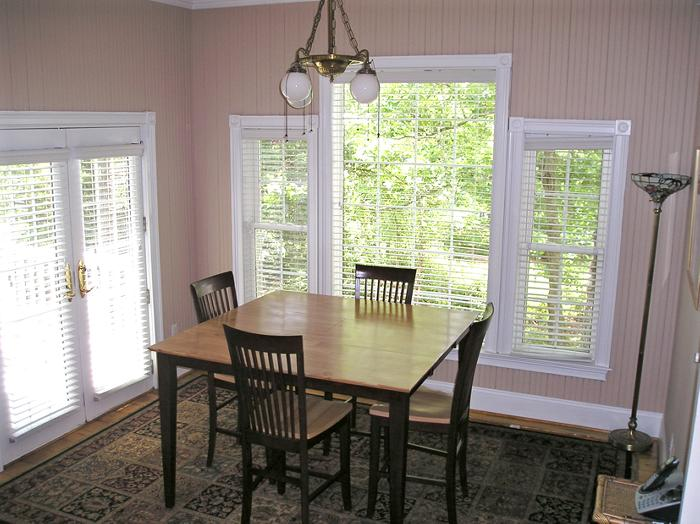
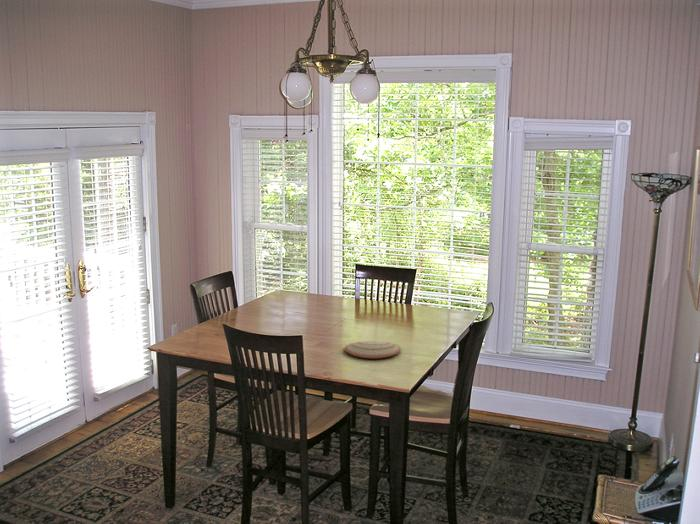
+ plate [343,340,402,360]
